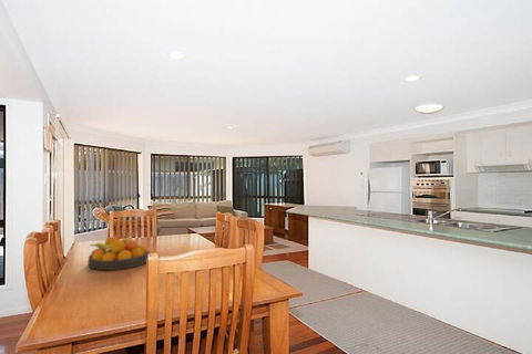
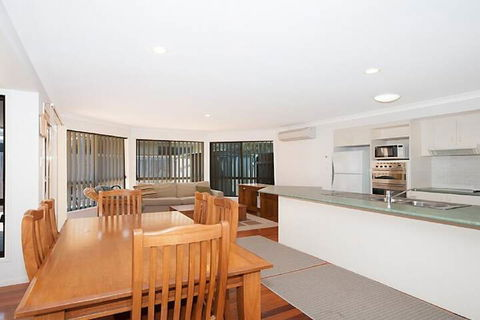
- fruit bowl [86,236,151,271]
